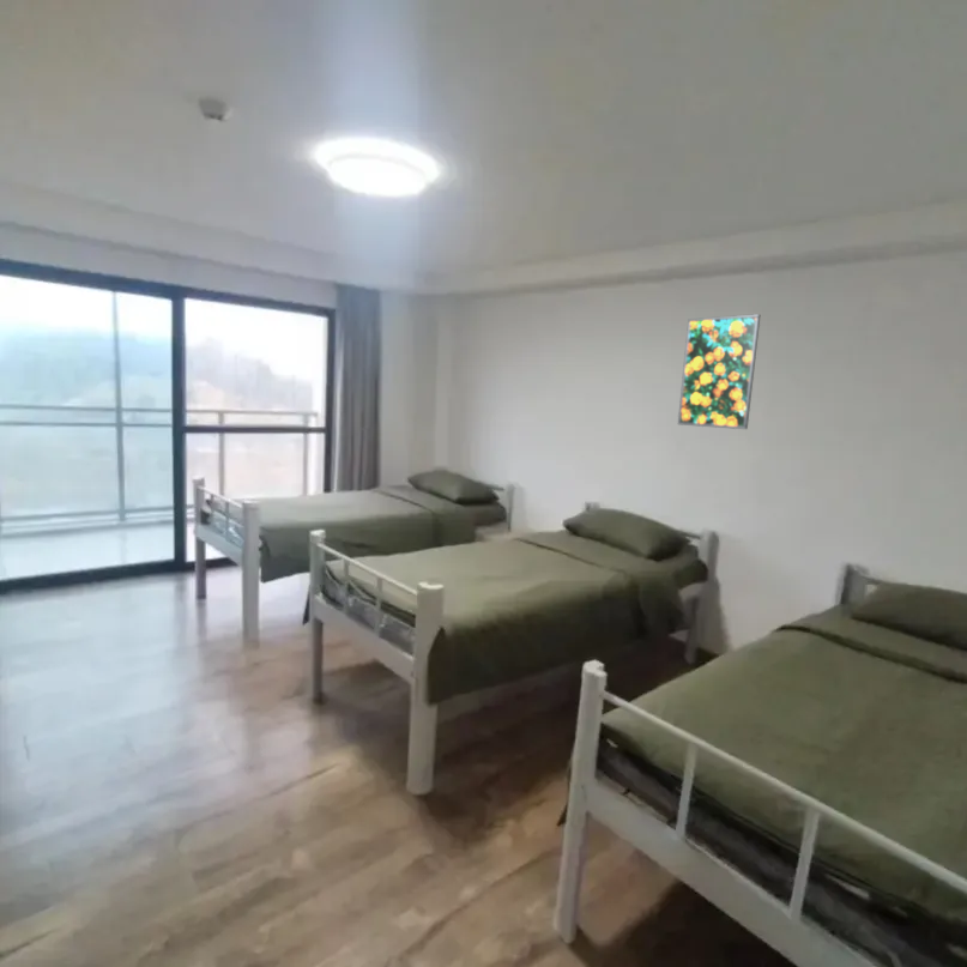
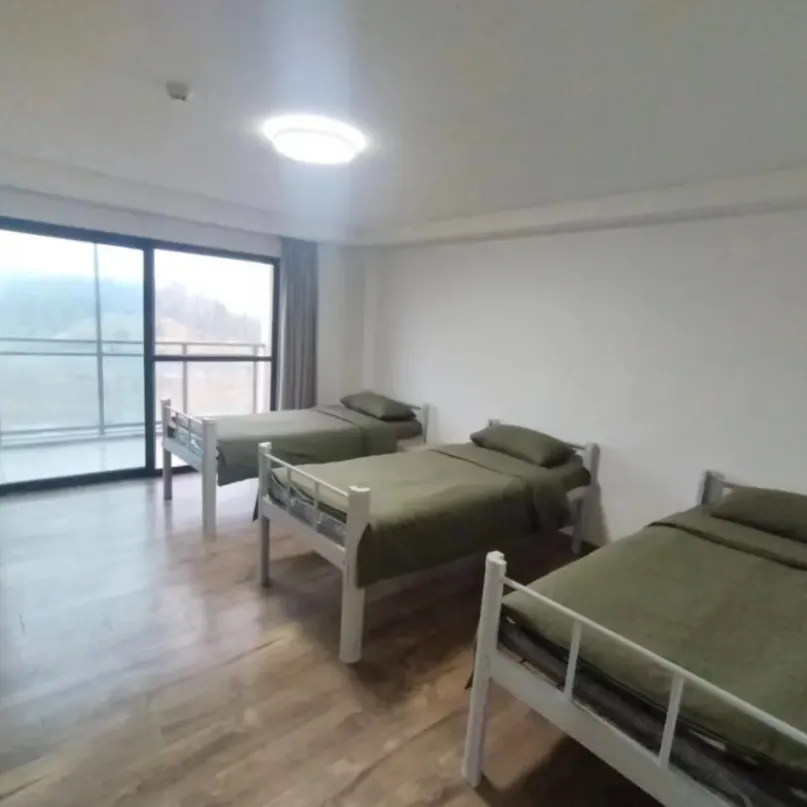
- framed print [677,313,761,430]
